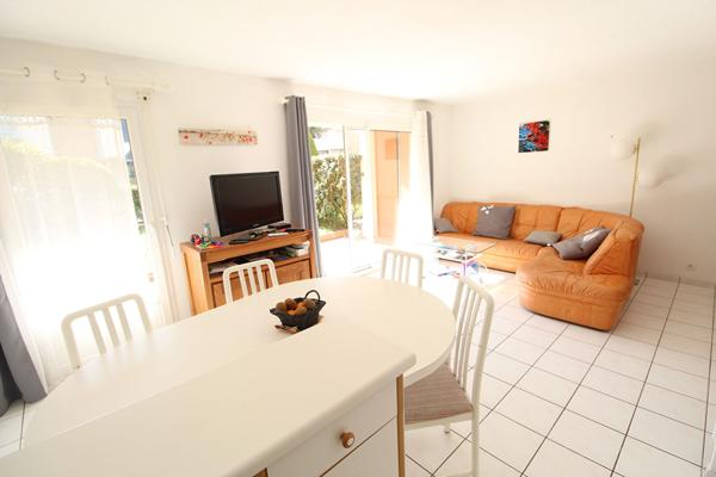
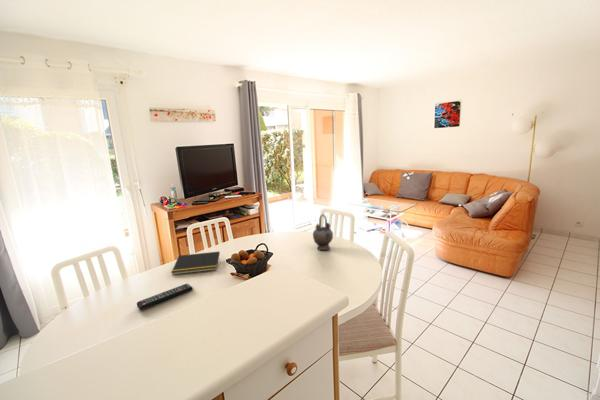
+ teapot [312,214,334,251]
+ remote control [136,283,194,311]
+ notepad [170,250,221,276]
